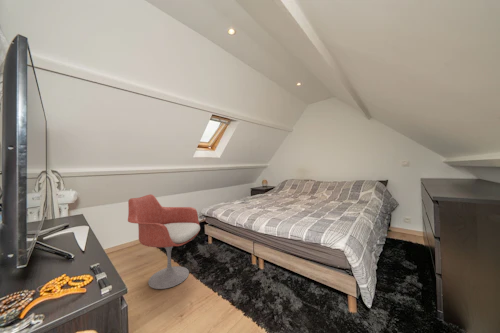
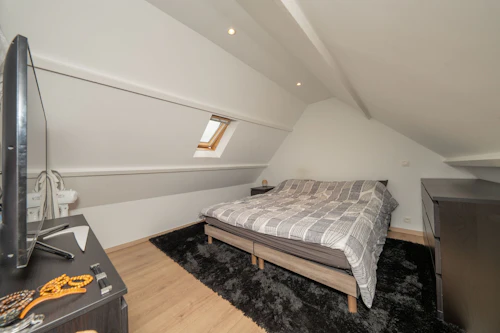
- armchair [127,194,201,290]
